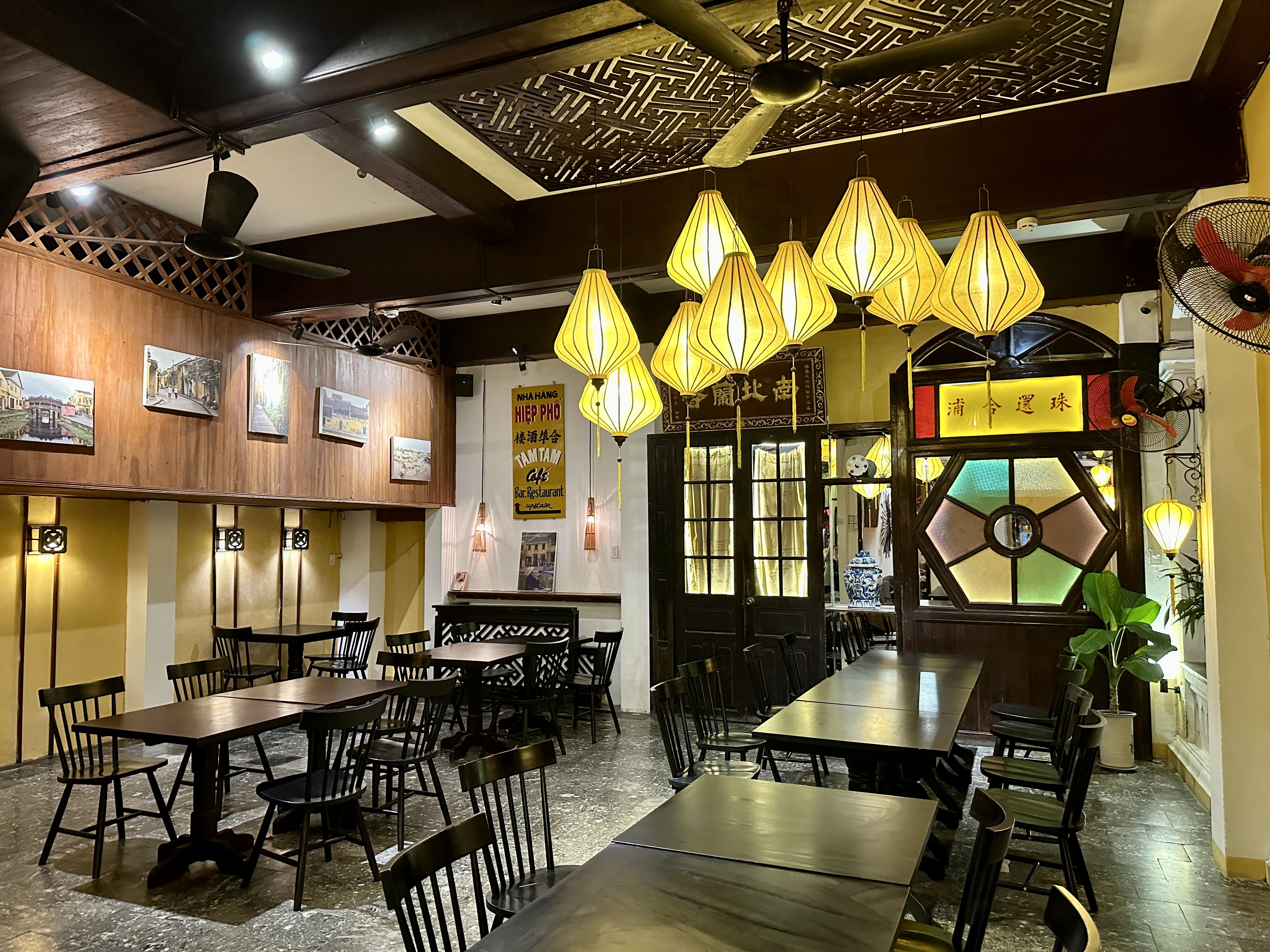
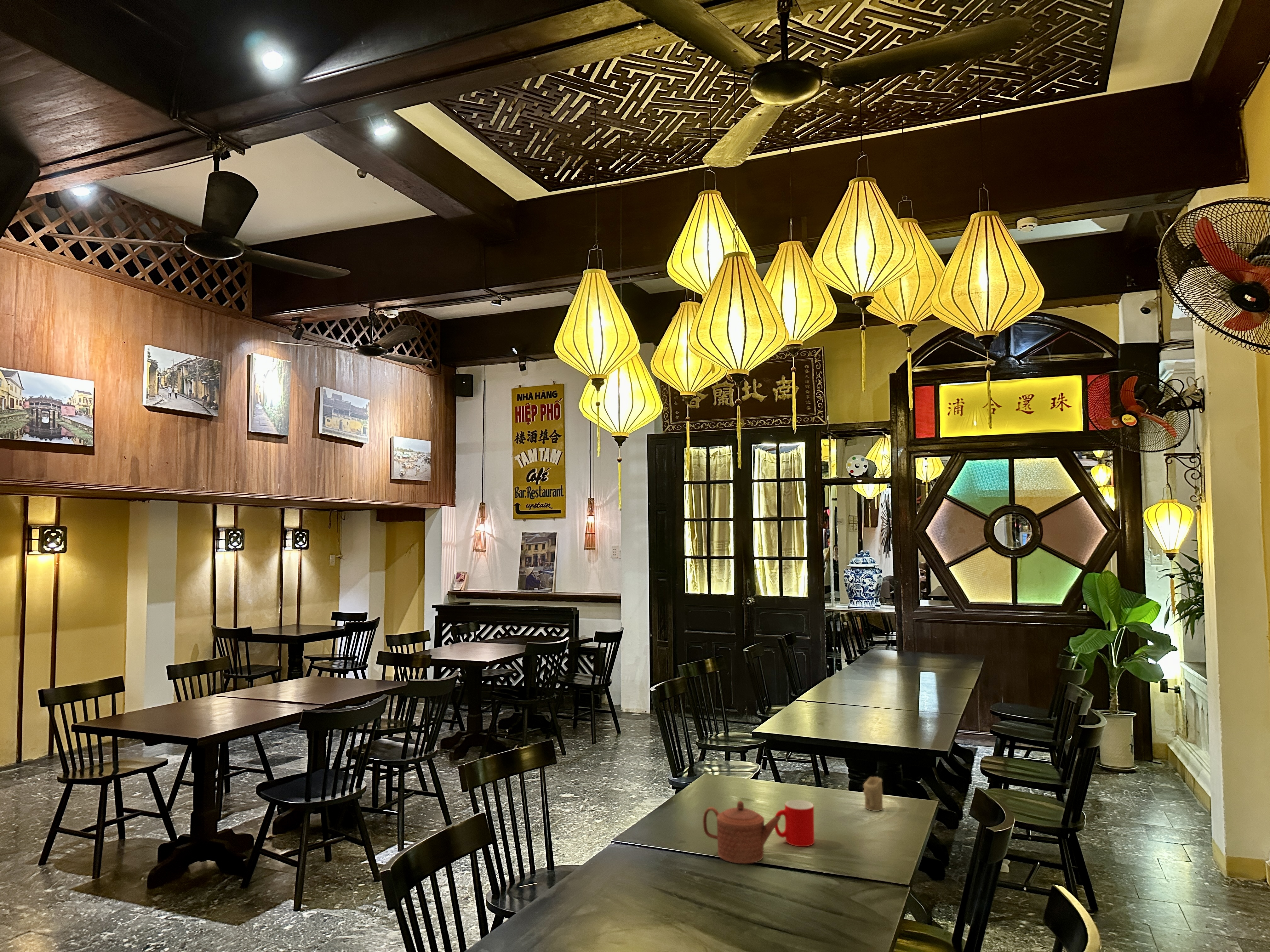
+ candle [863,776,883,811]
+ teapot [703,801,781,864]
+ cup [775,800,815,847]
